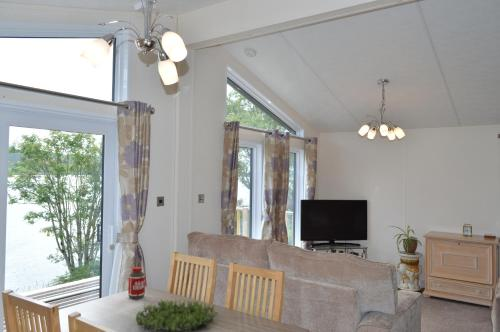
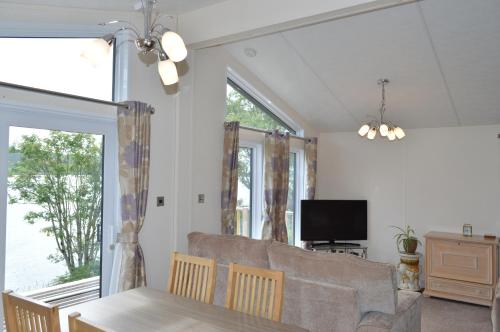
- bottle [127,266,146,300]
- plant [135,298,219,332]
